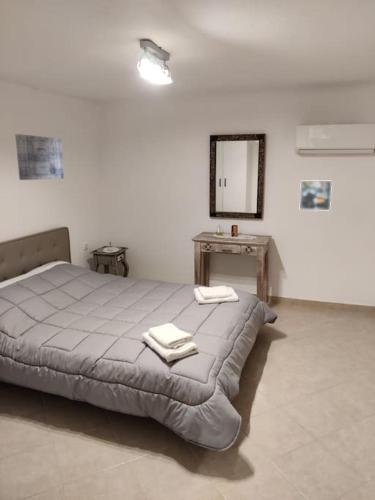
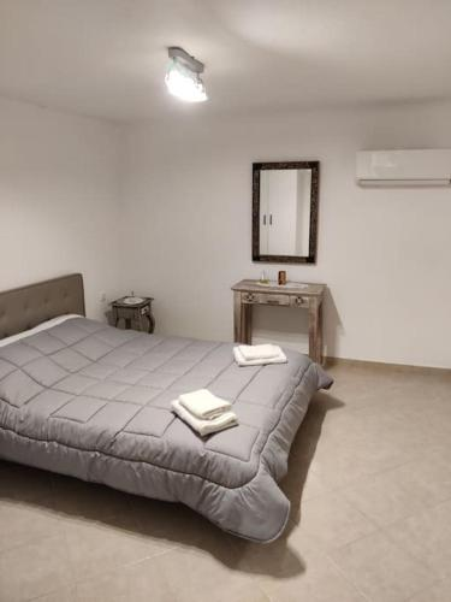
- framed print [299,180,333,212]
- wall art [14,133,65,181]
